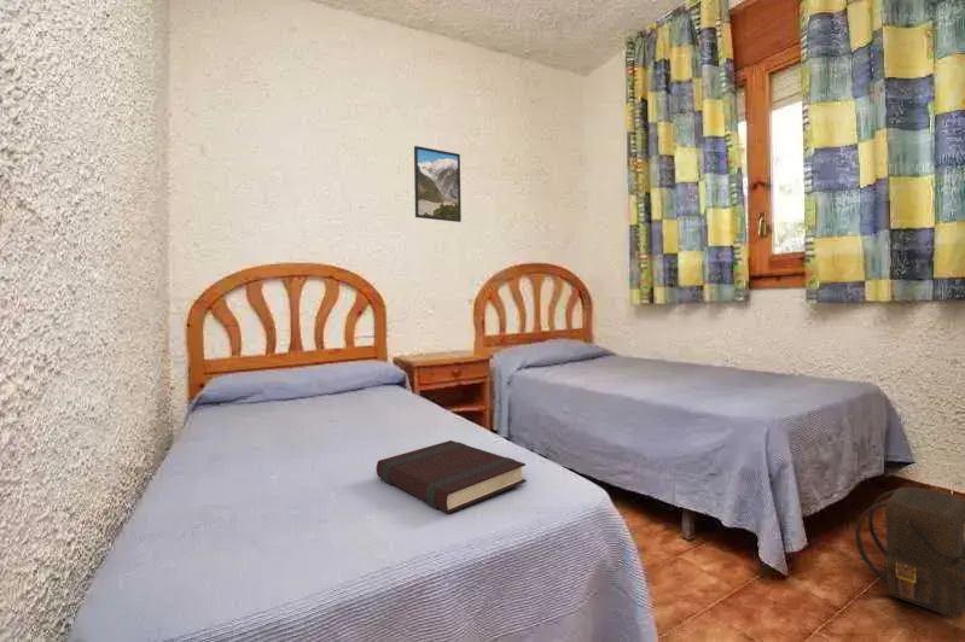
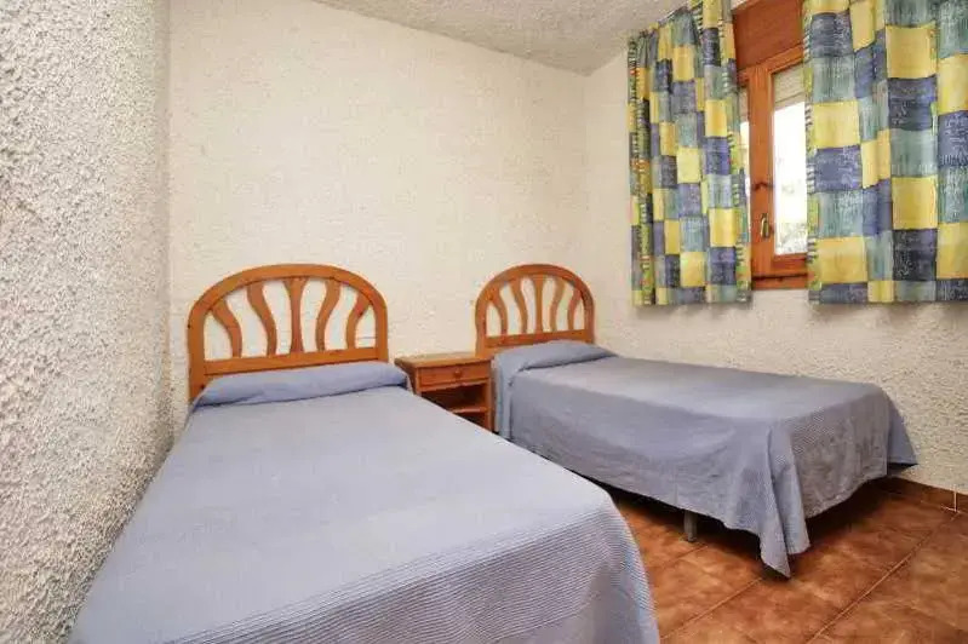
- backpack [854,486,965,619]
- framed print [413,145,463,223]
- book [376,439,528,514]
